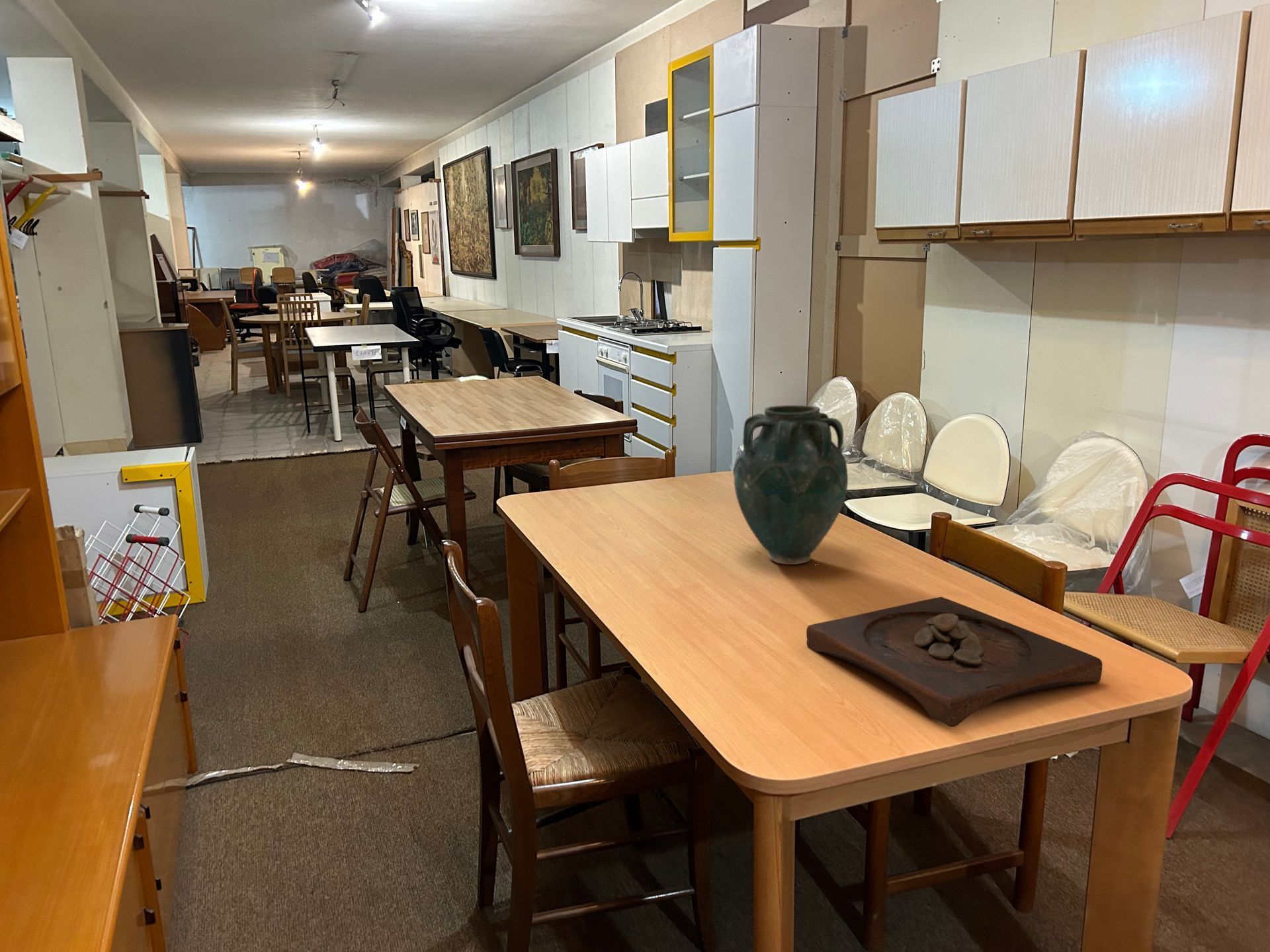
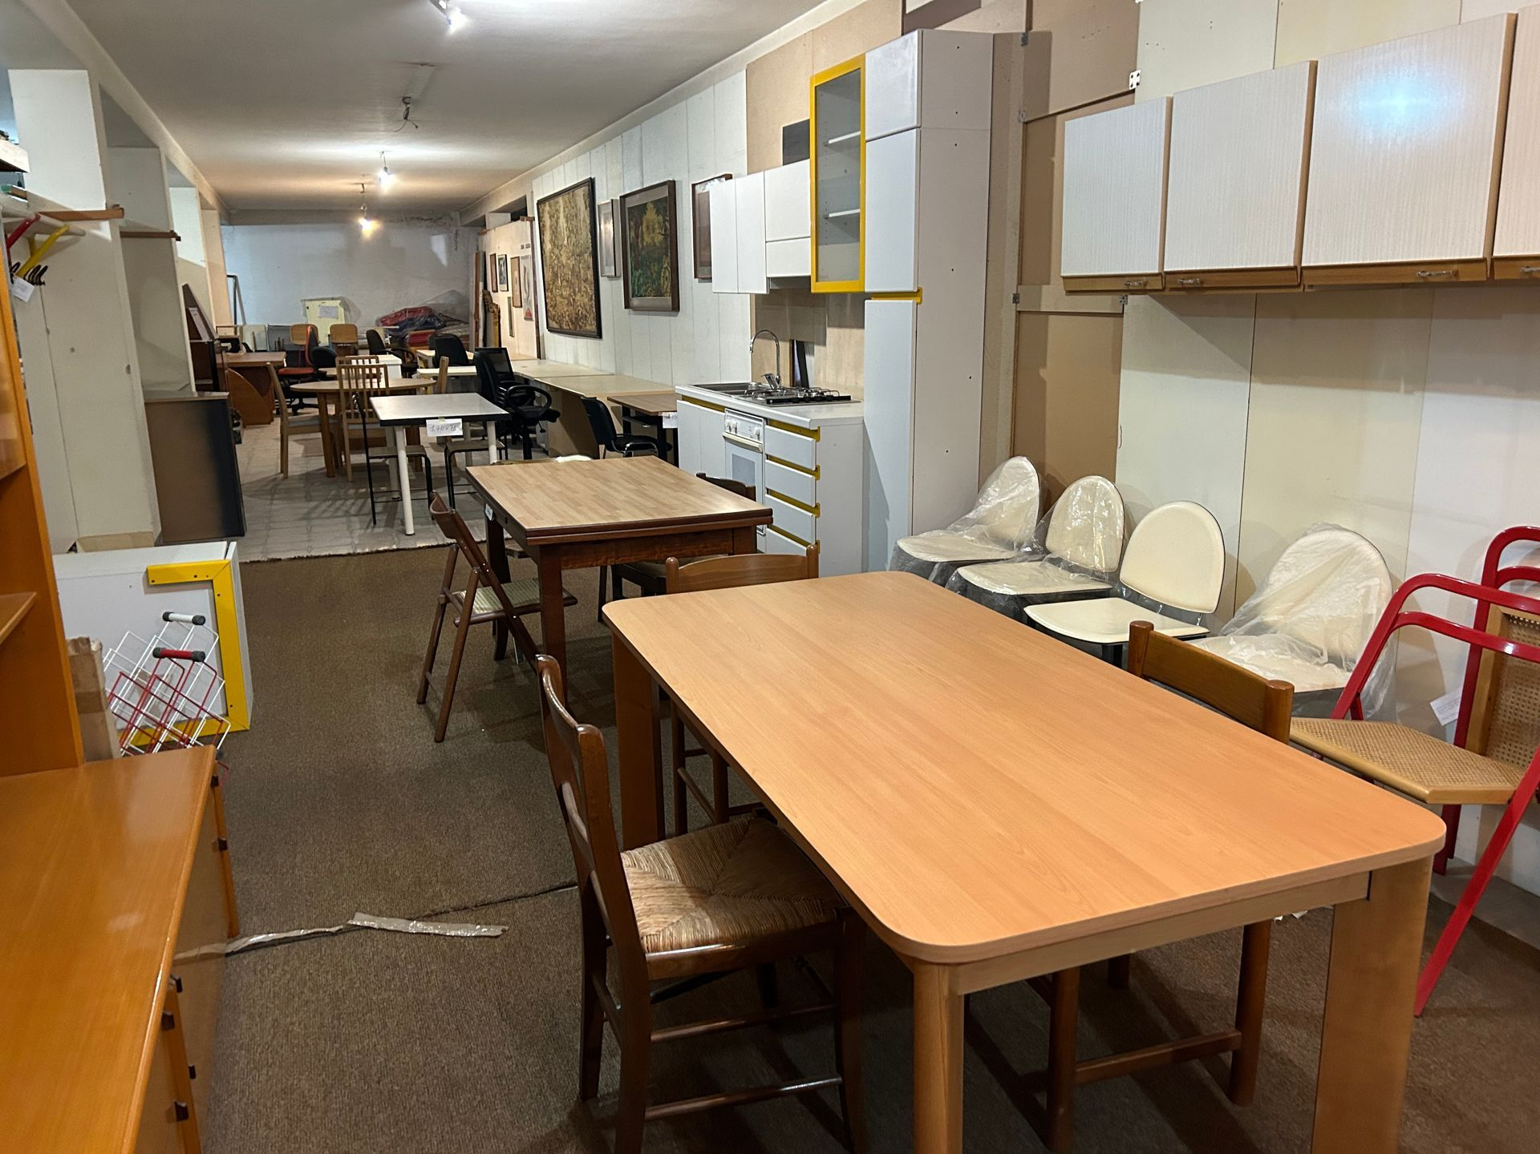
- wooden tray [806,596,1103,727]
- vase [732,405,849,566]
